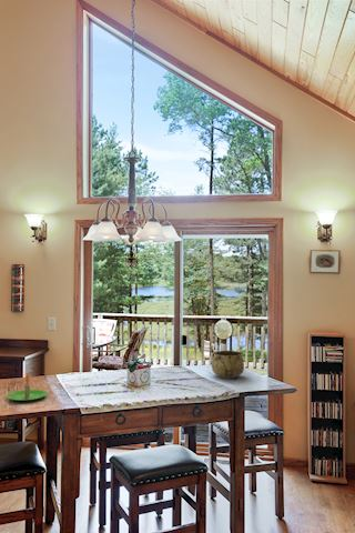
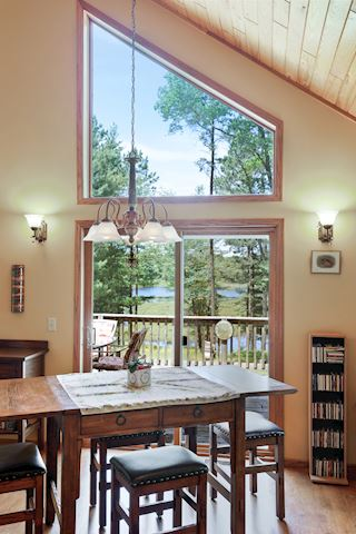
- candle [6,371,49,402]
- decorative bowl [211,350,245,380]
